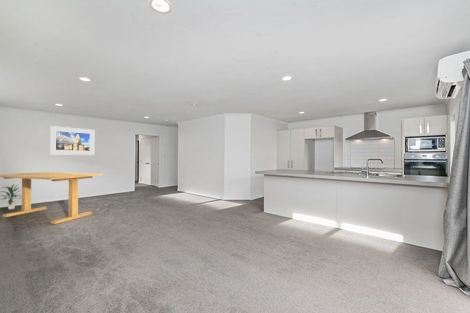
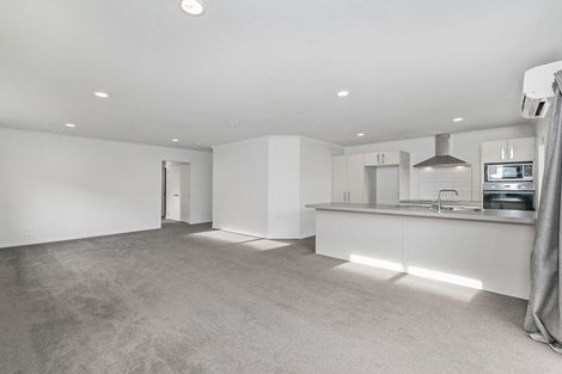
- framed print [49,125,95,156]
- dining table [0,171,104,225]
- indoor plant [0,182,22,210]
